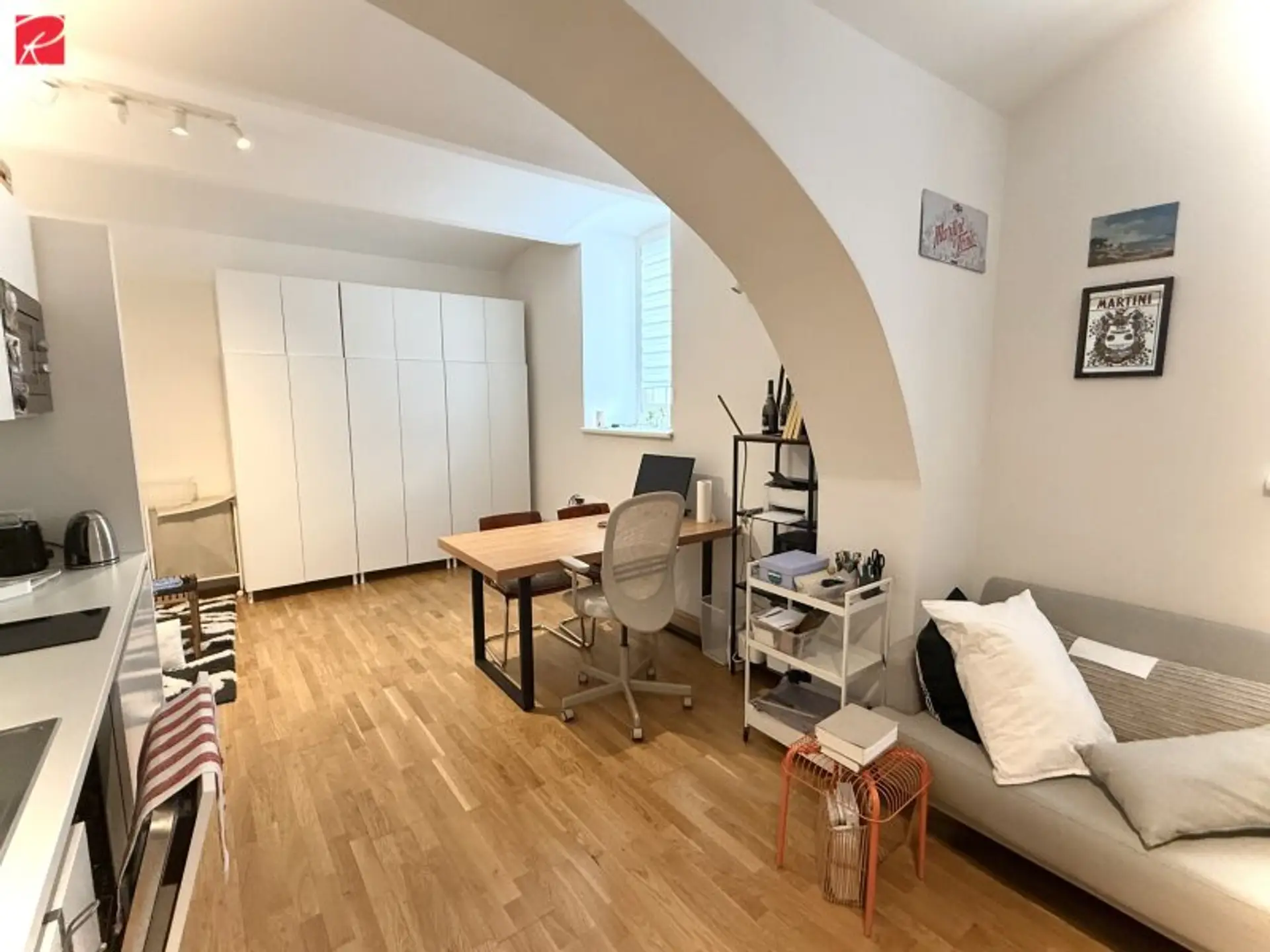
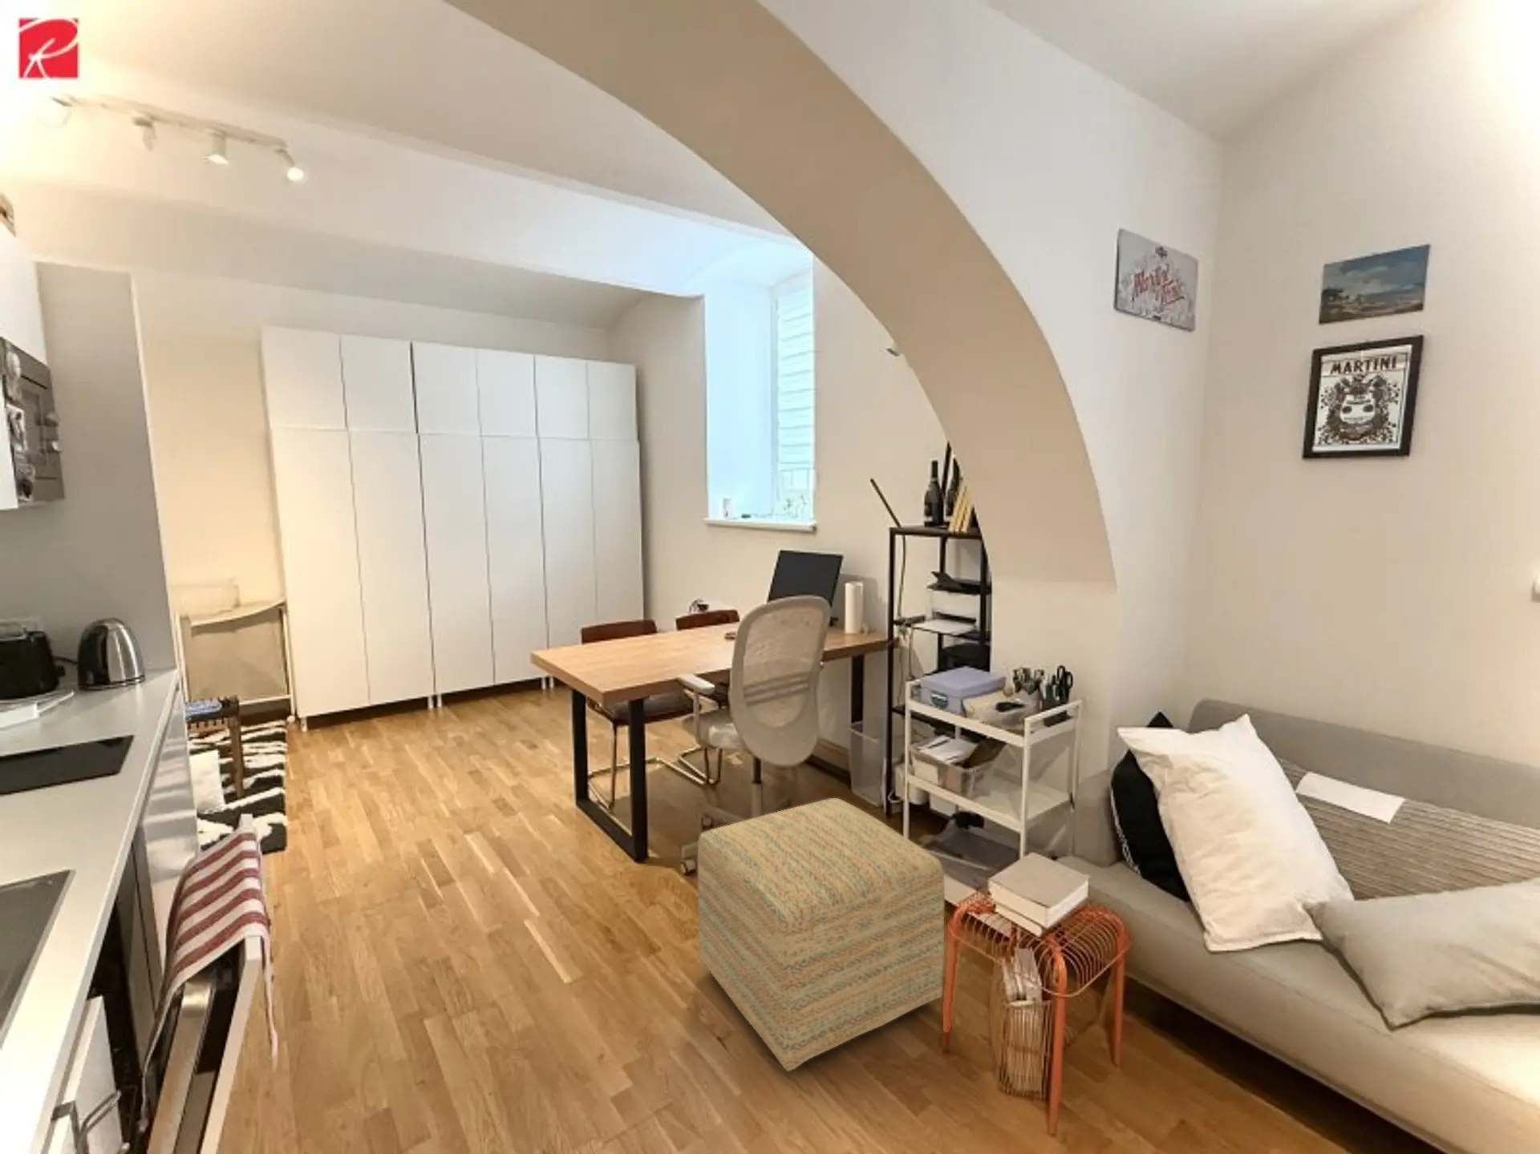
+ ottoman [697,798,946,1073]
